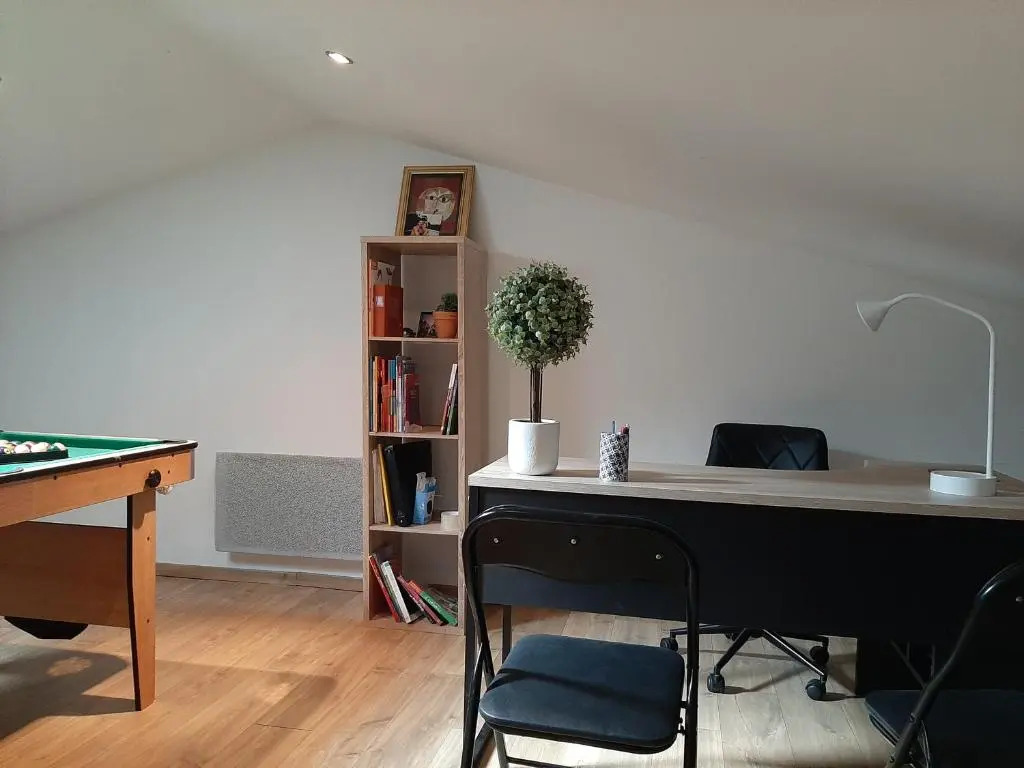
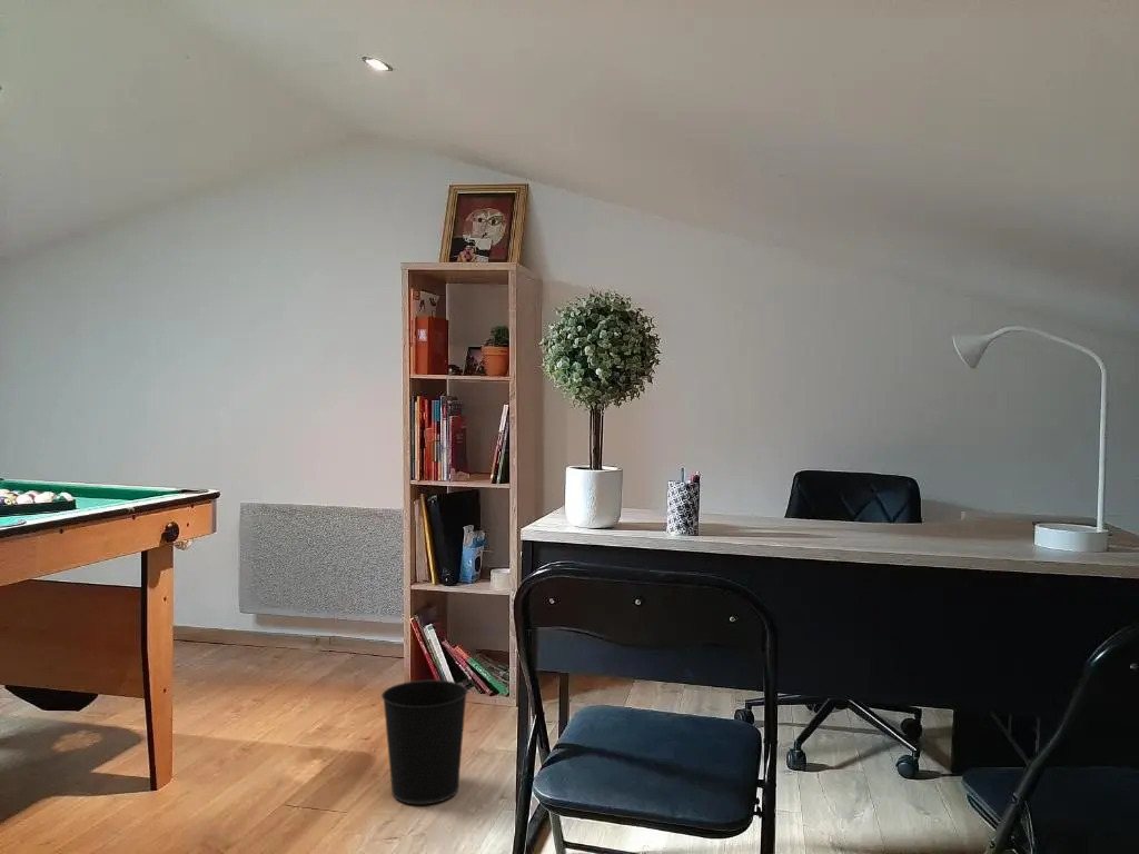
+ wastebasket [380,679,469,805]
